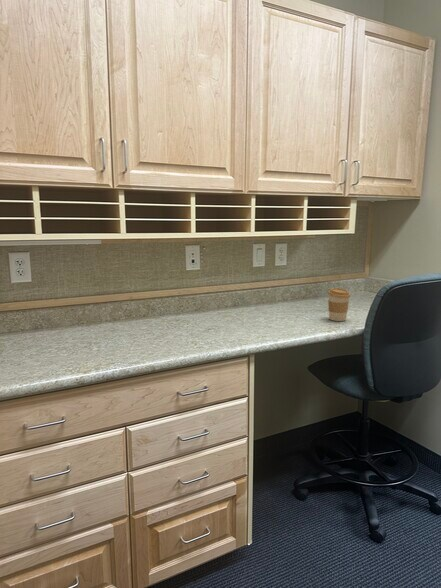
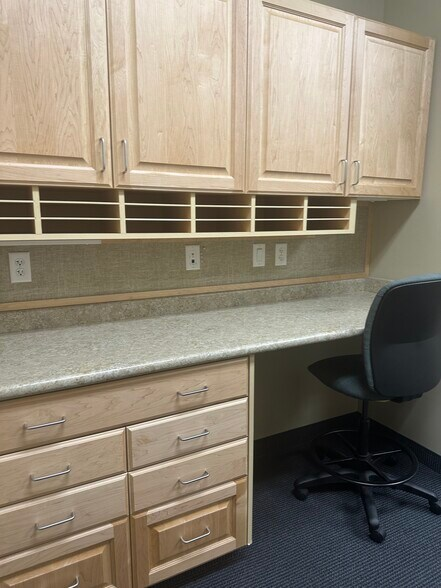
- coffee cup [327,287,351,322]
